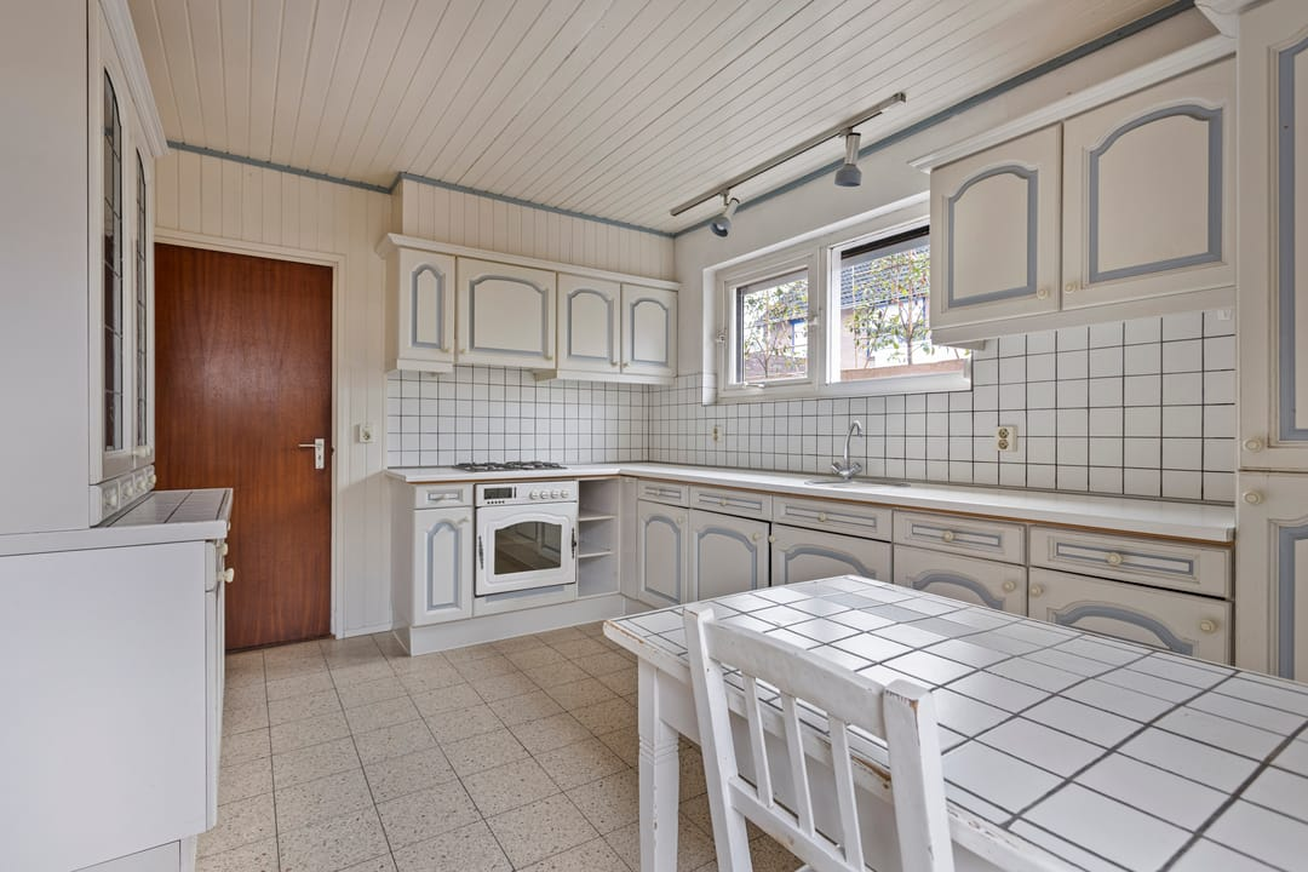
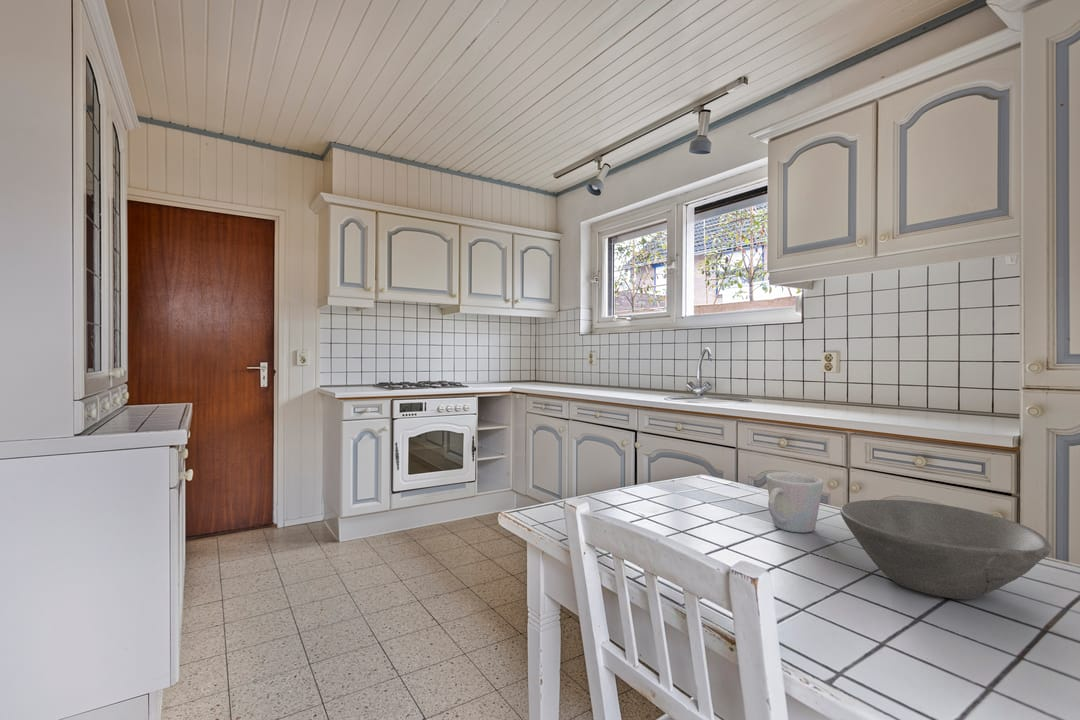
+ bowl [839,499,1053,600]
+ mug [765,471,824,534]
